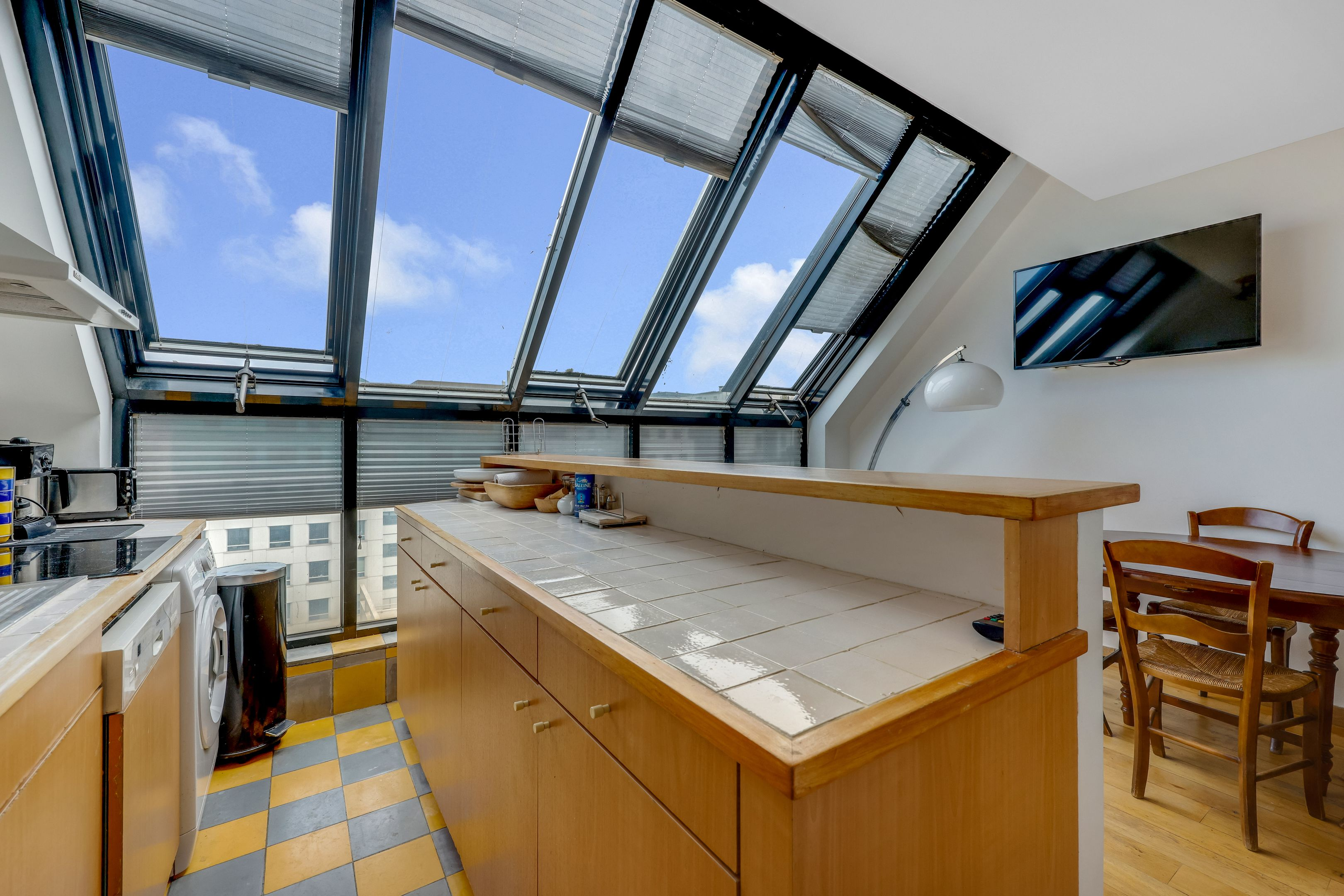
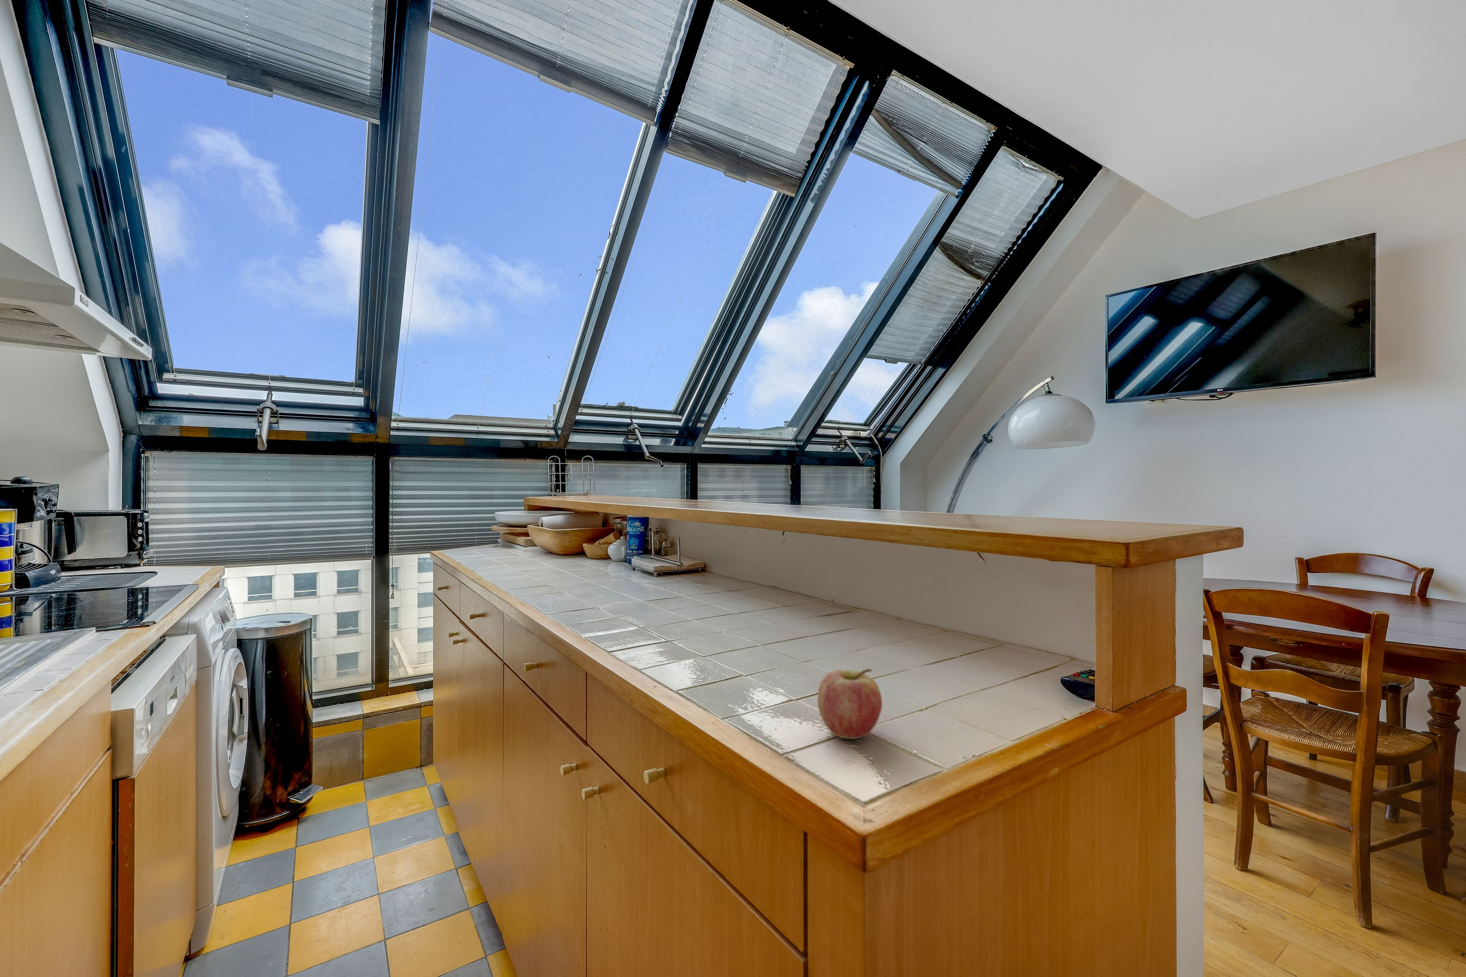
+ fruit [817,668,882,739]
